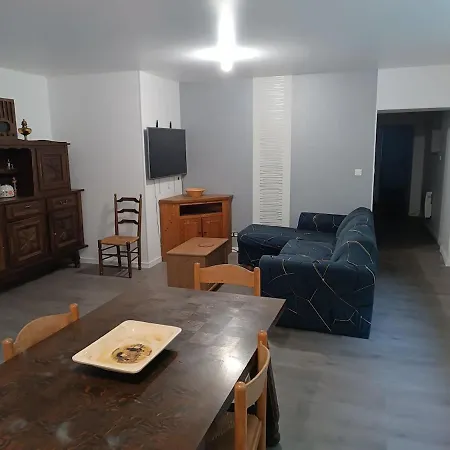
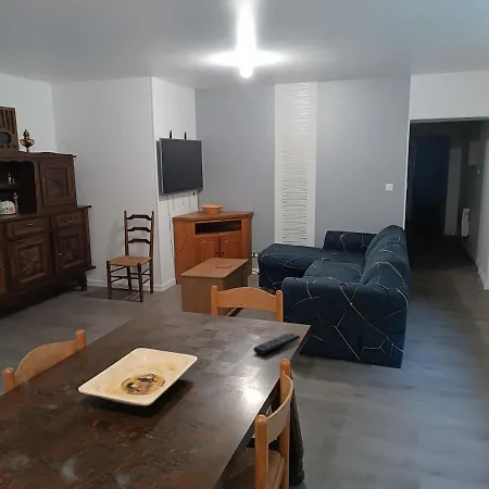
+ remote control [252,331,301,356]
